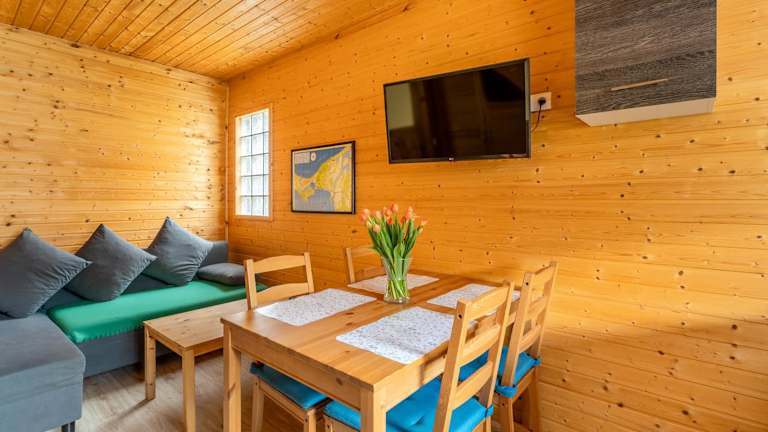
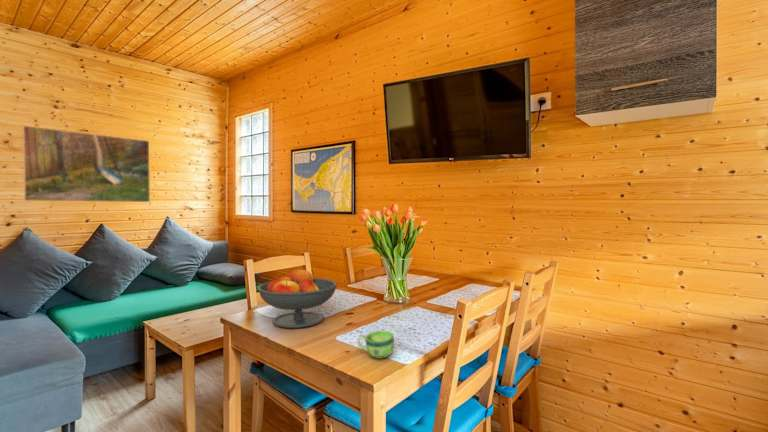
+ cup [356,330,395,360]
+ fruit bowl [256,267,338,329]
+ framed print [22,124,151,203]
